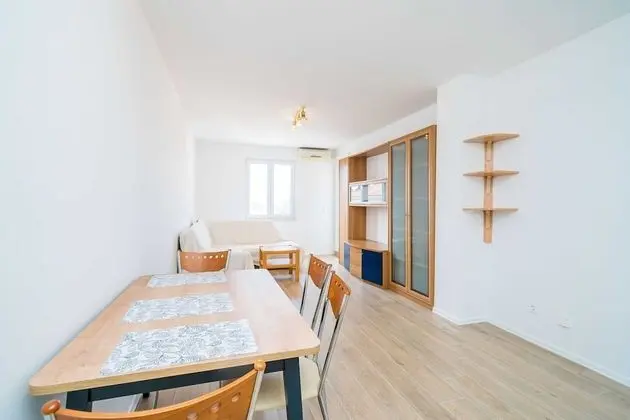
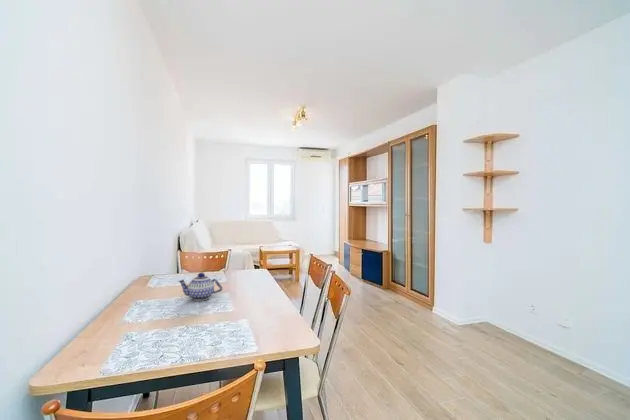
+ teapot [177,272,224,302]
